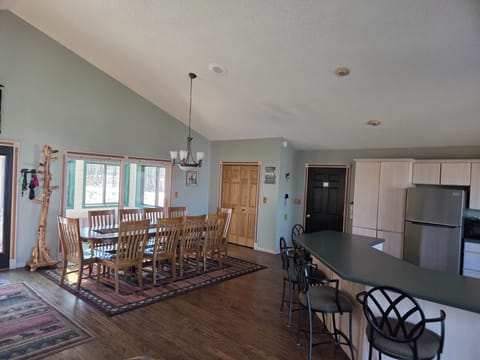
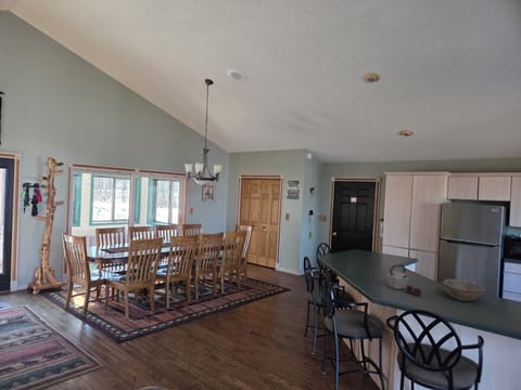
+ kettle [385,263,422,298]
+ bowl [441,278,486,302]
